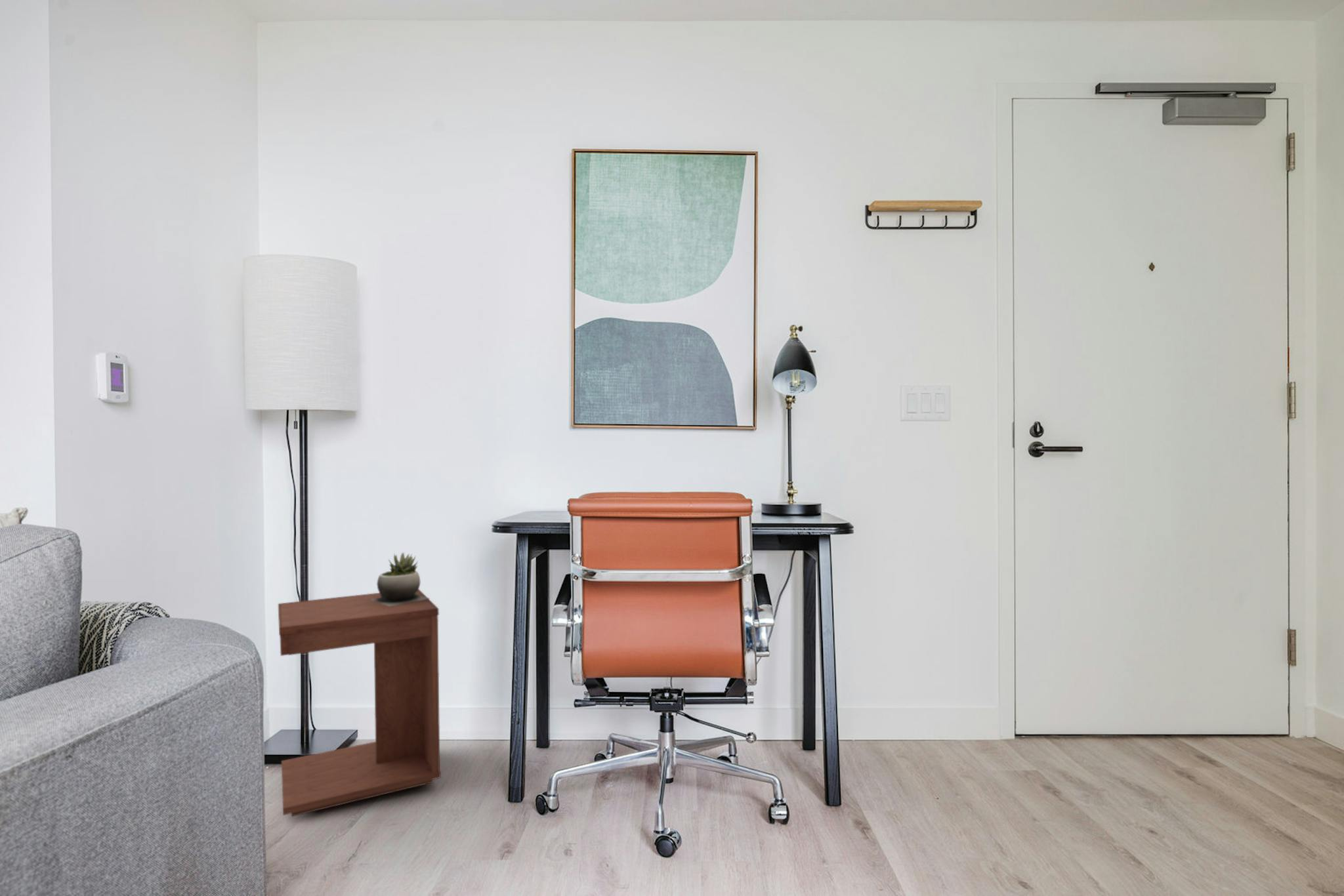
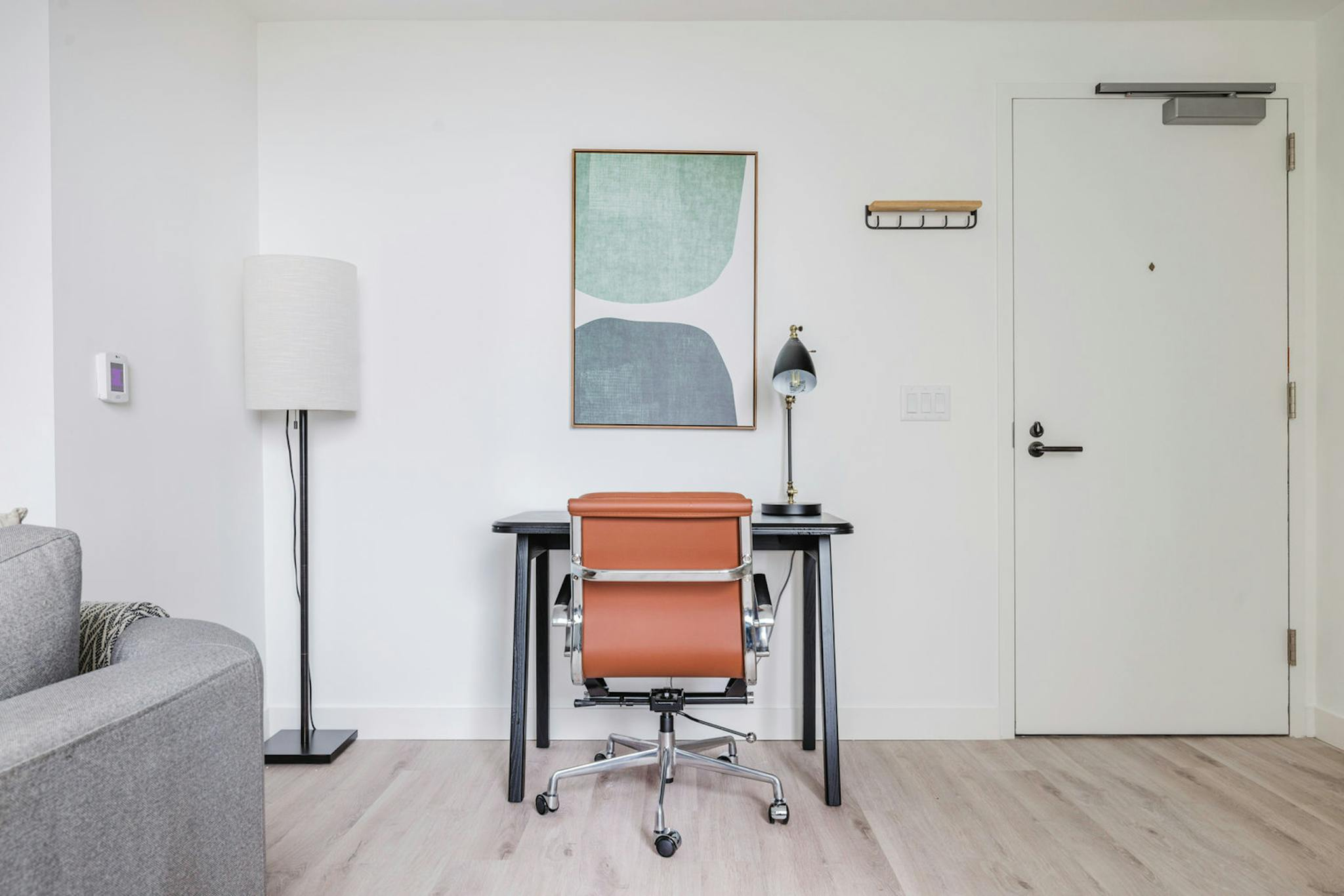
- side table [278,589,442,817]
- succulent plant [371,552,431,606]
